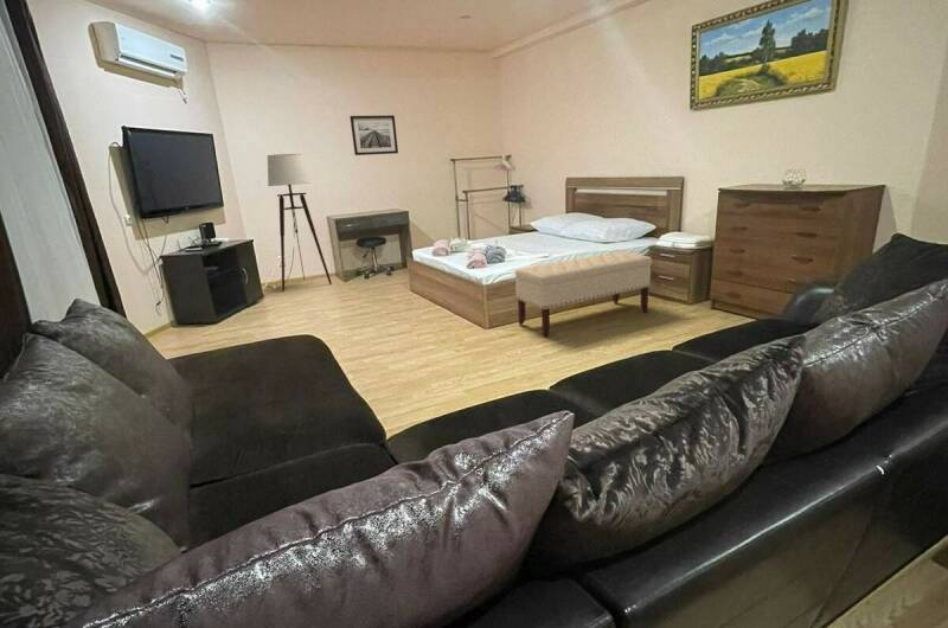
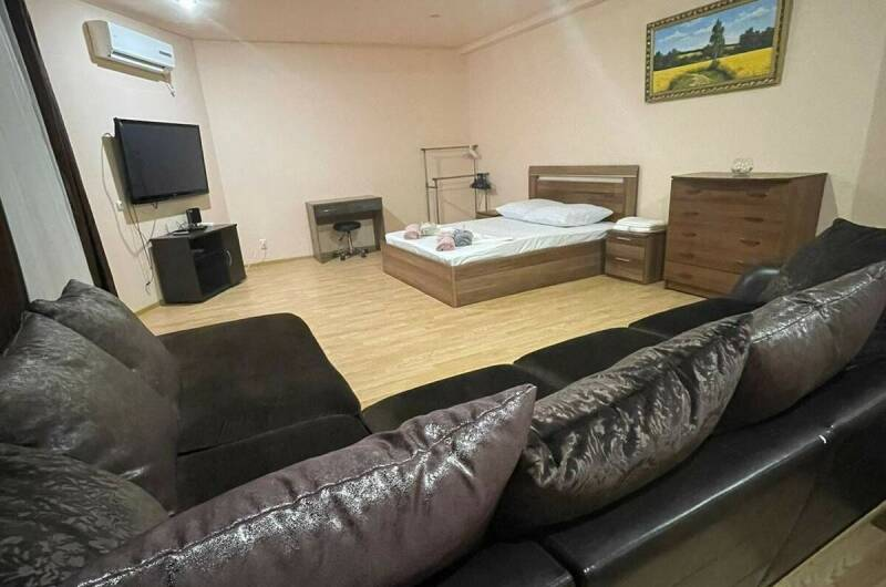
- floor lamp [264,153,333,291]
- wall art [348,114,399,156]
- bench [514,250,653,338]
